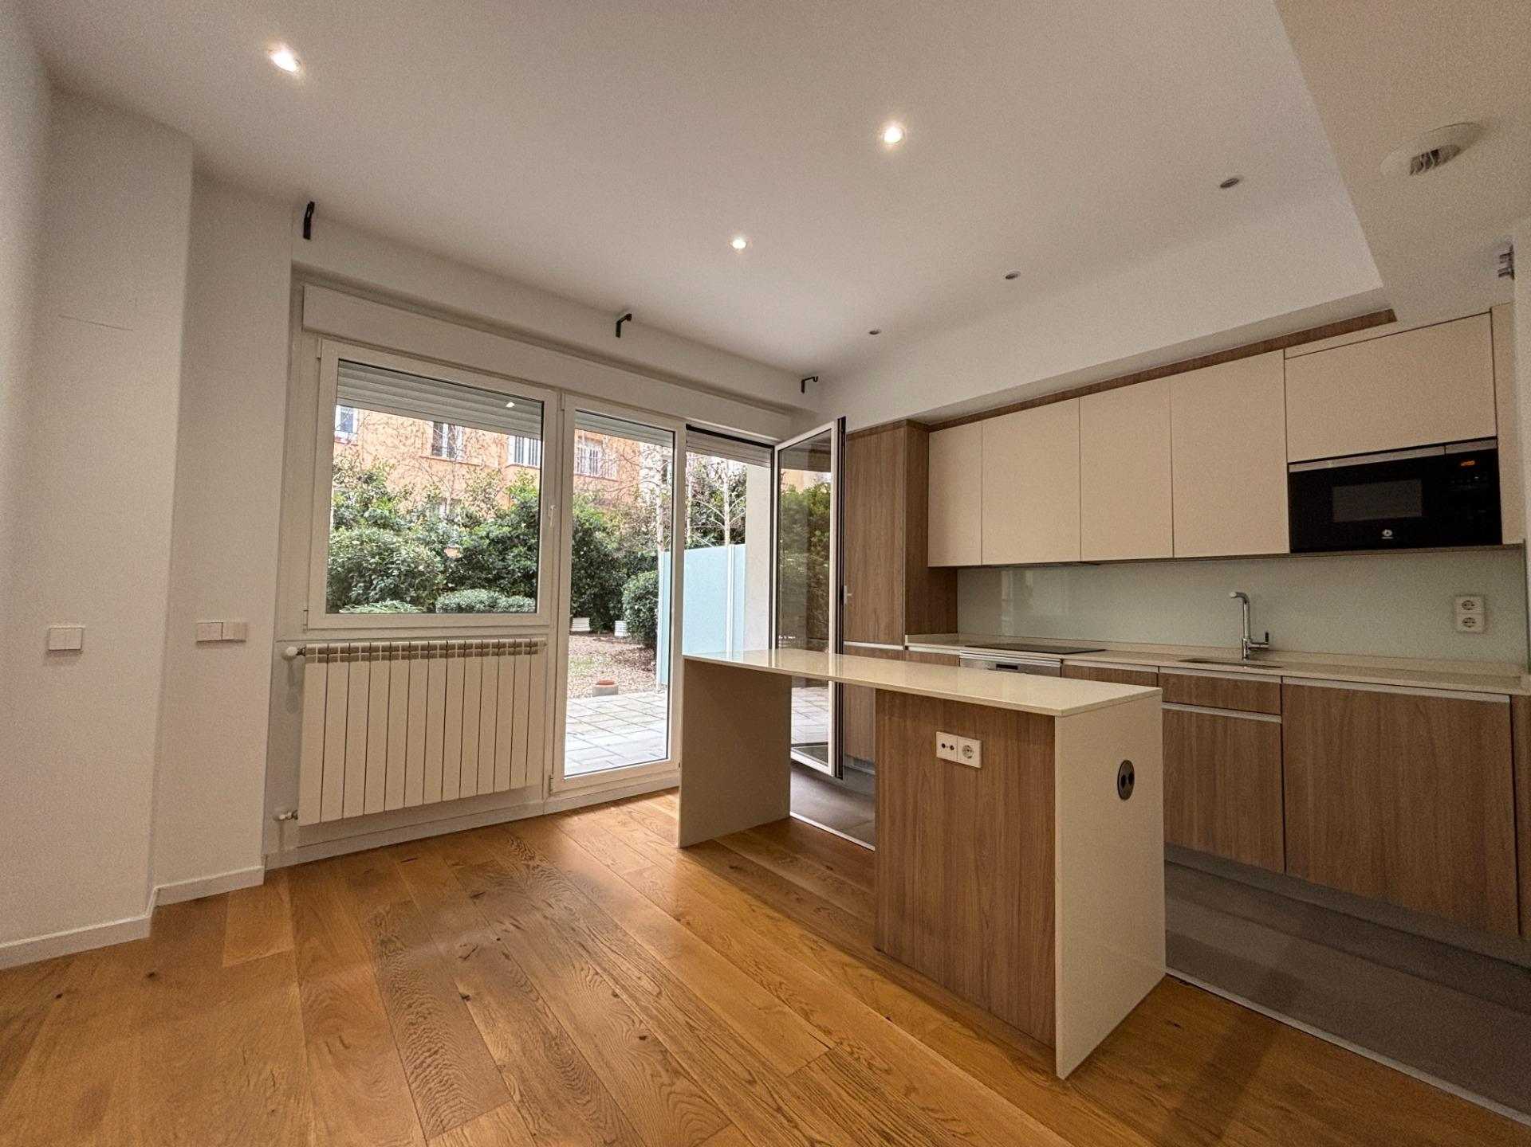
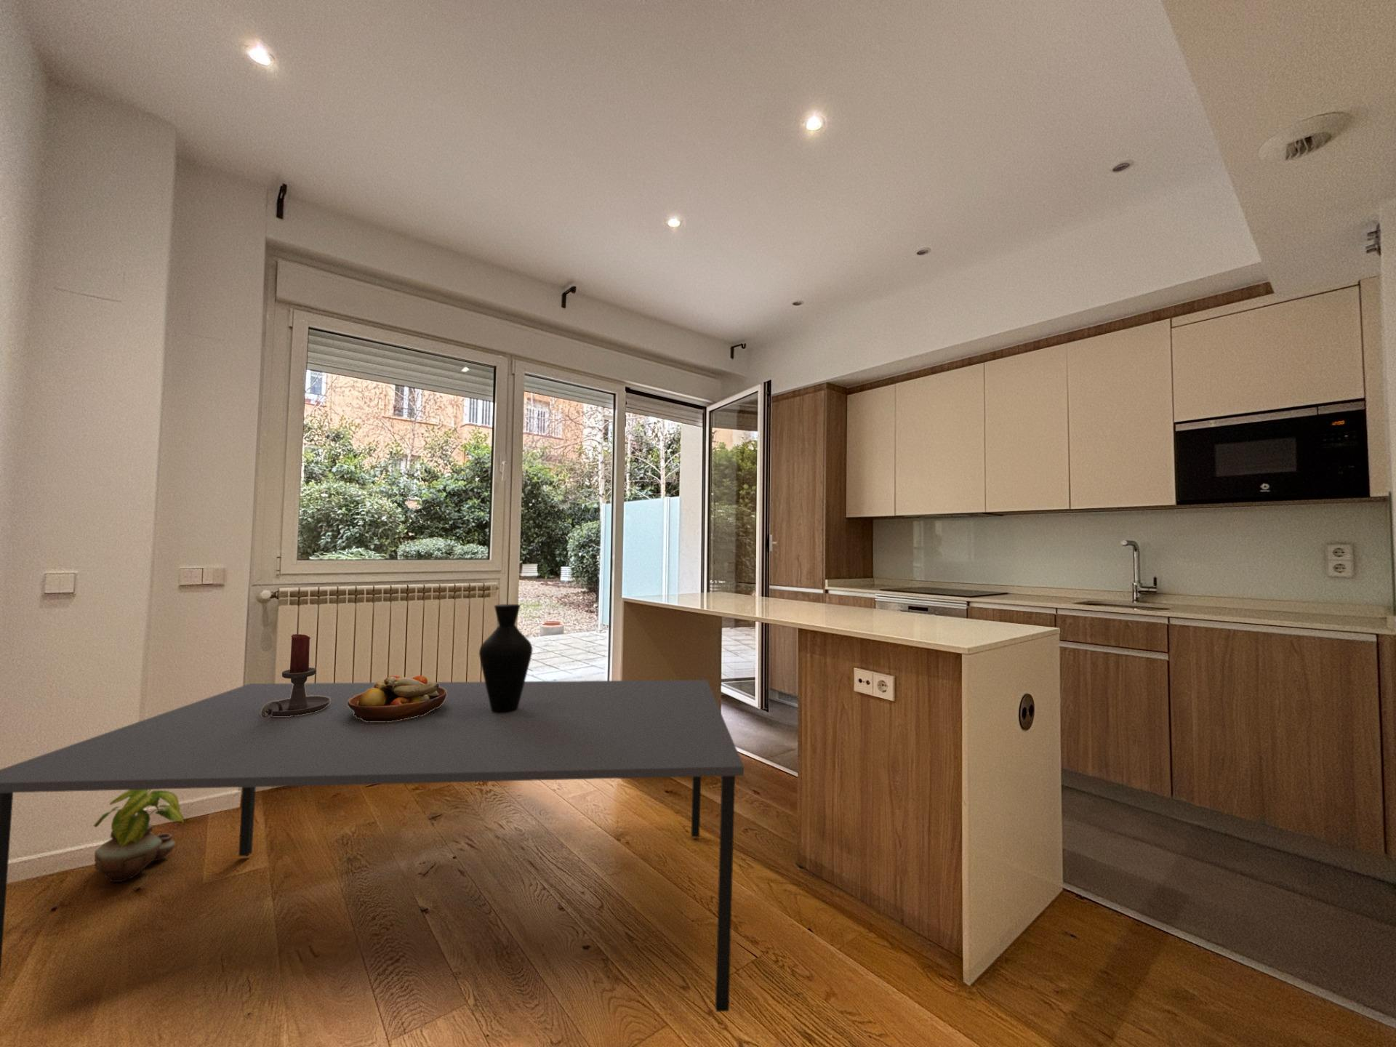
+ fruit bowl [347,675,446,721]
+ dining table [0,679,744,1013]
+ candle holder [261,633,330,718]
+ potted plant [93,790,185,883]
+ vase [478,604,533,714]
